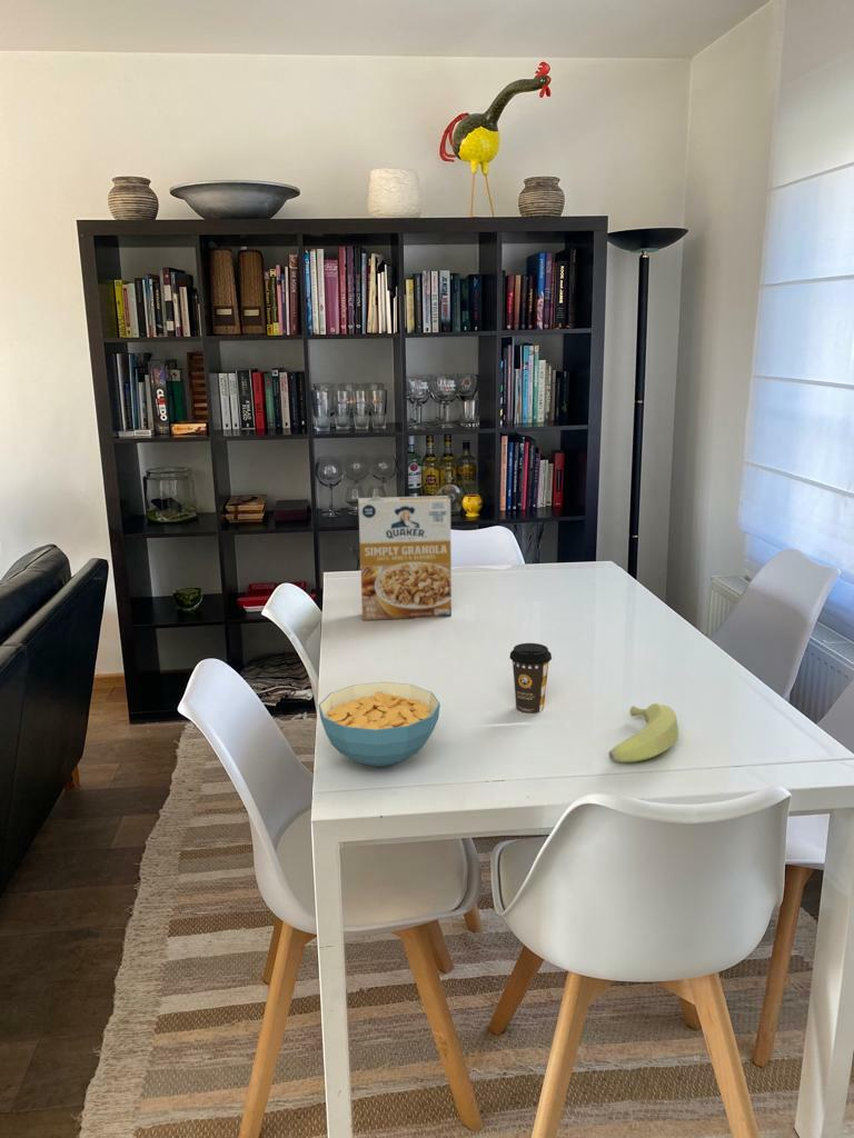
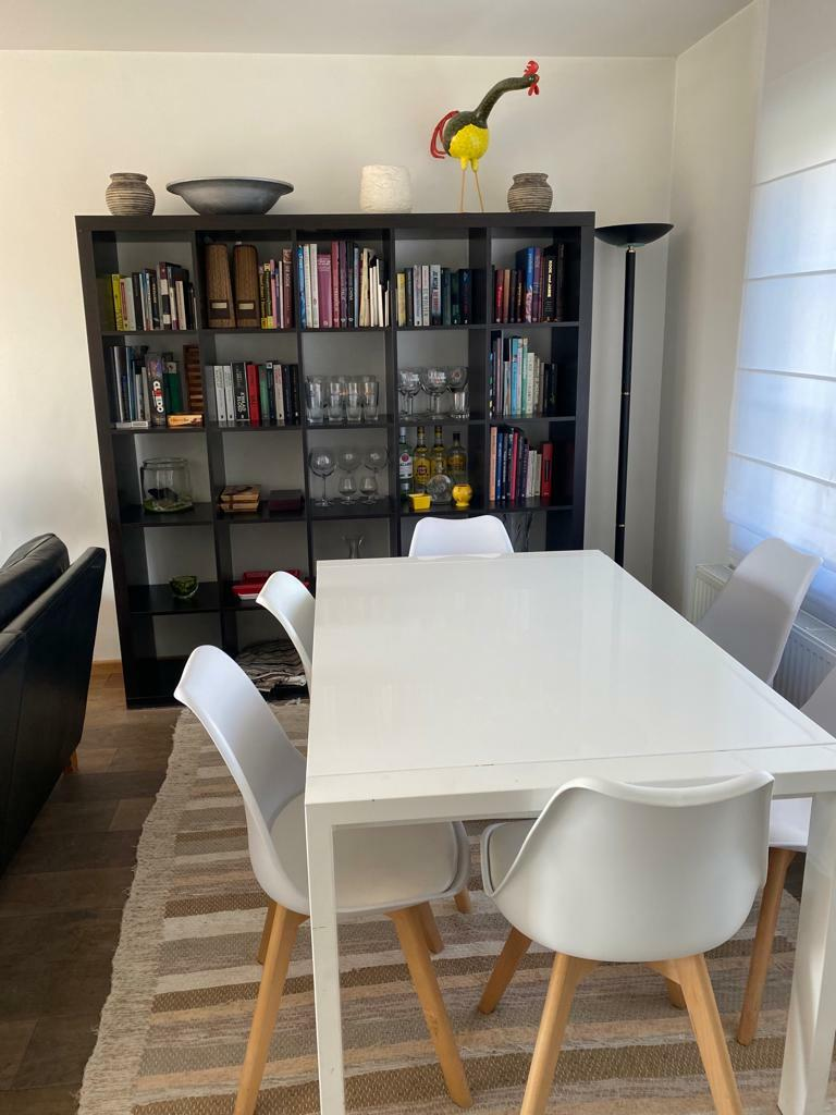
- cereal box [357,495,453,621]
- cereal bowl [317,681,441,768]
- banana [608,702,679,763]
- coffee cup [509,642,553,716]
